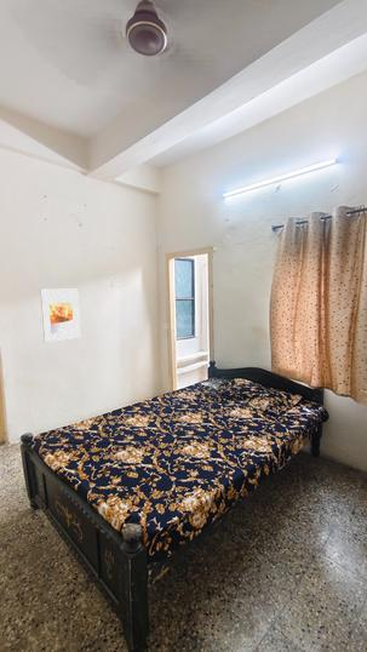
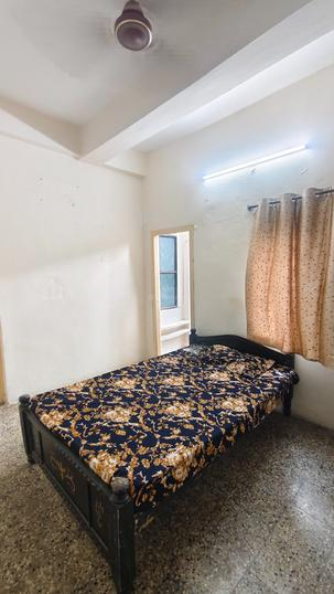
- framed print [40,287,81,343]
